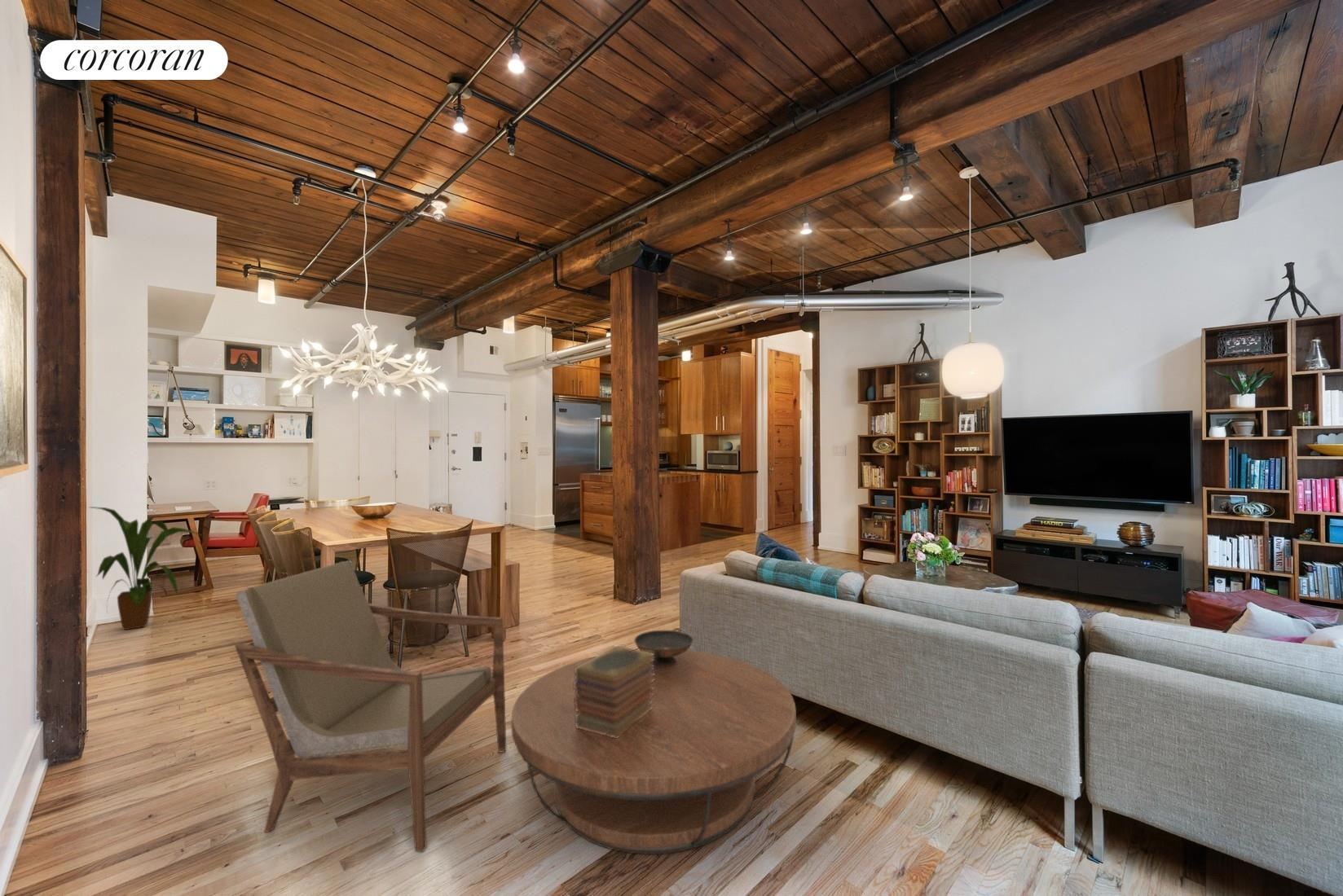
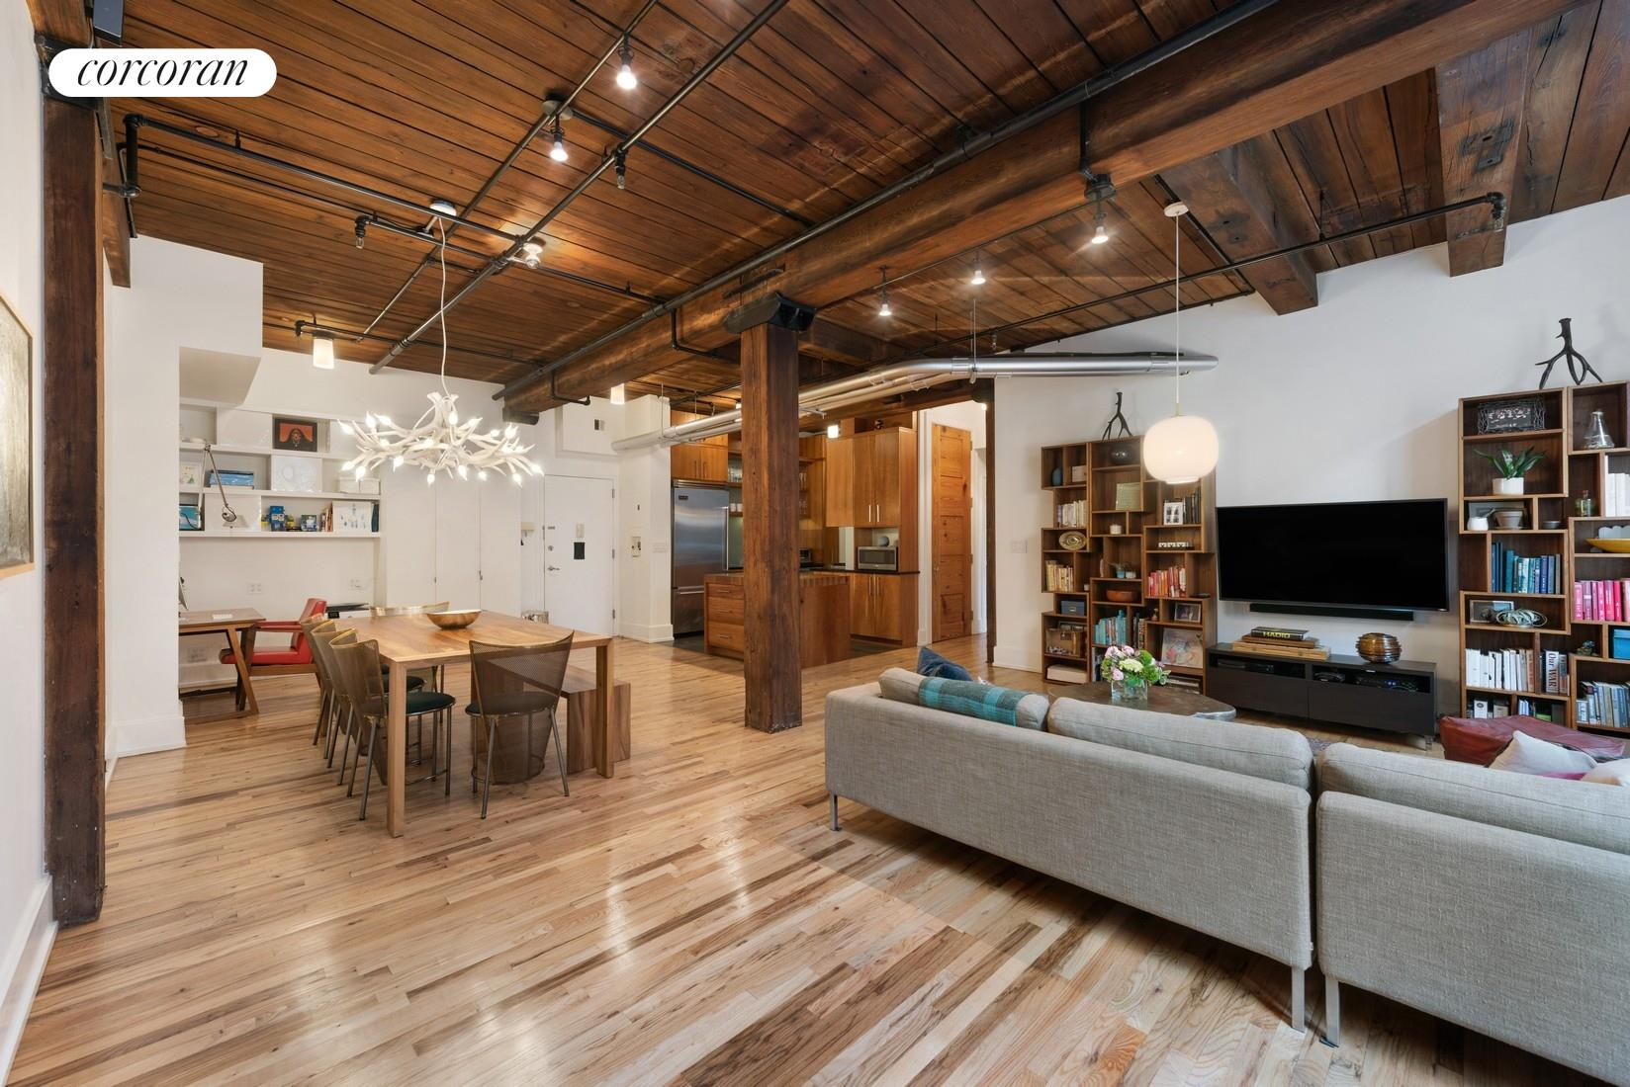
- book stack [574,645,655,739]
- coffee table [511,650,797,855]
- house plant [89,506,202,630]
- decorative bowl [633,627,694,667]
- armchair [234,560,507,853]
